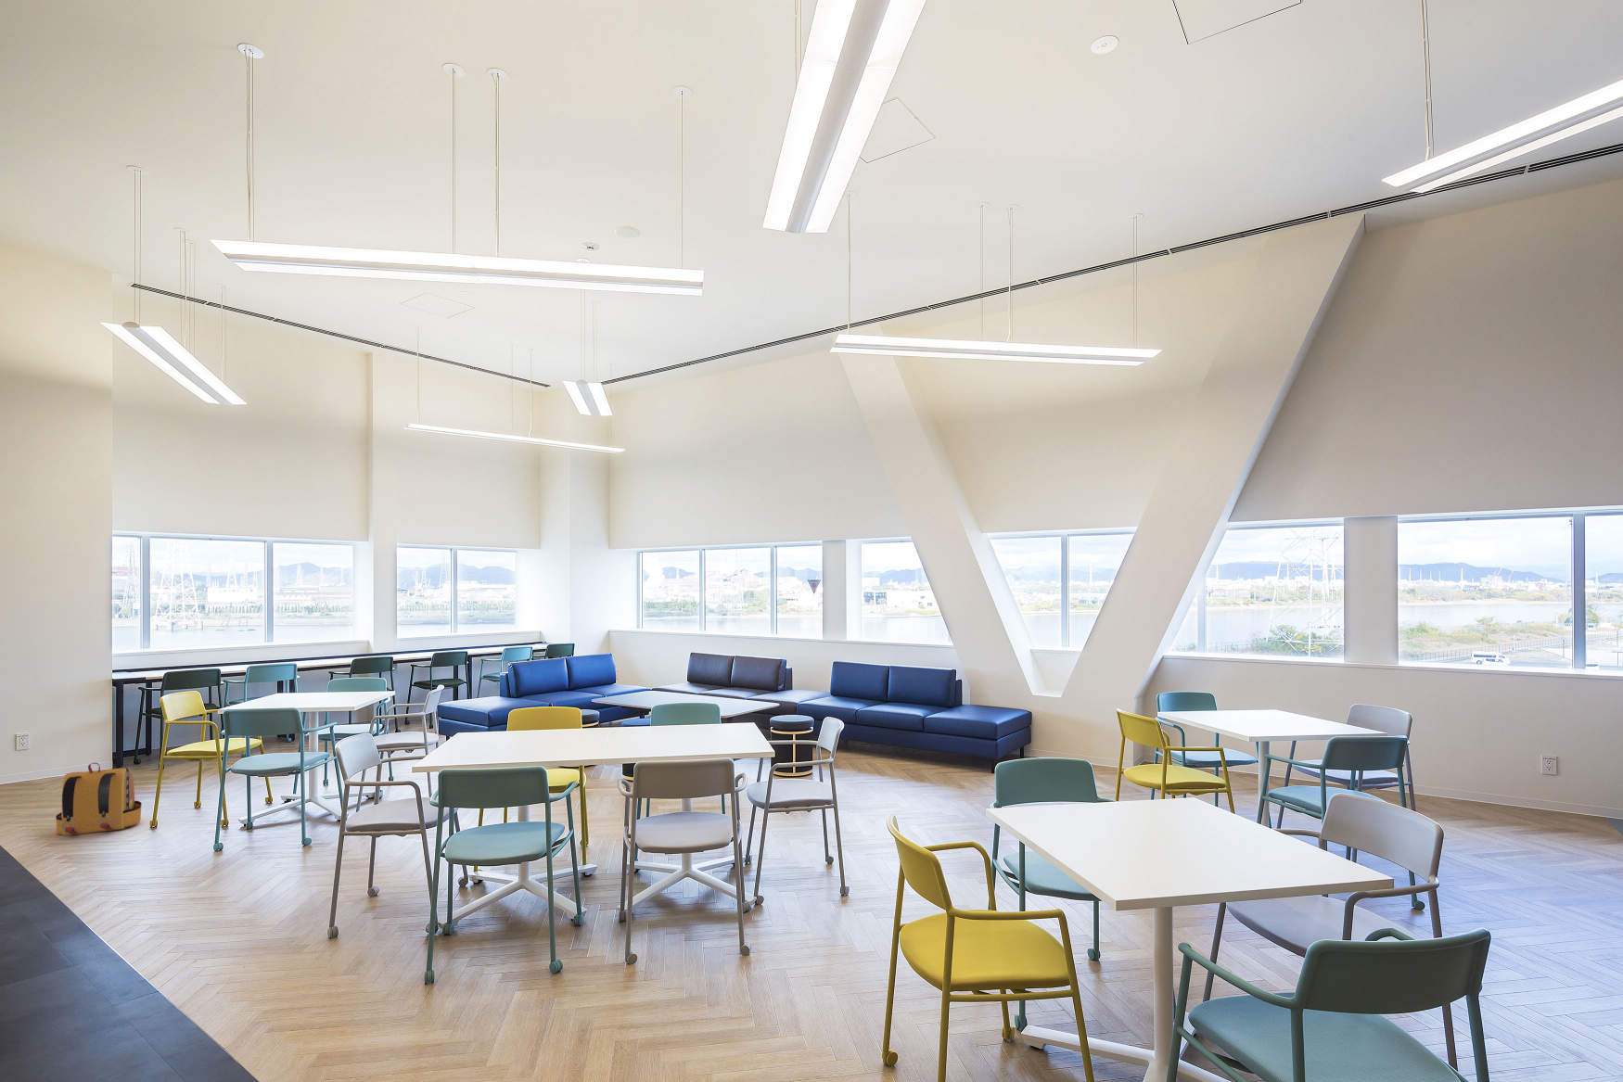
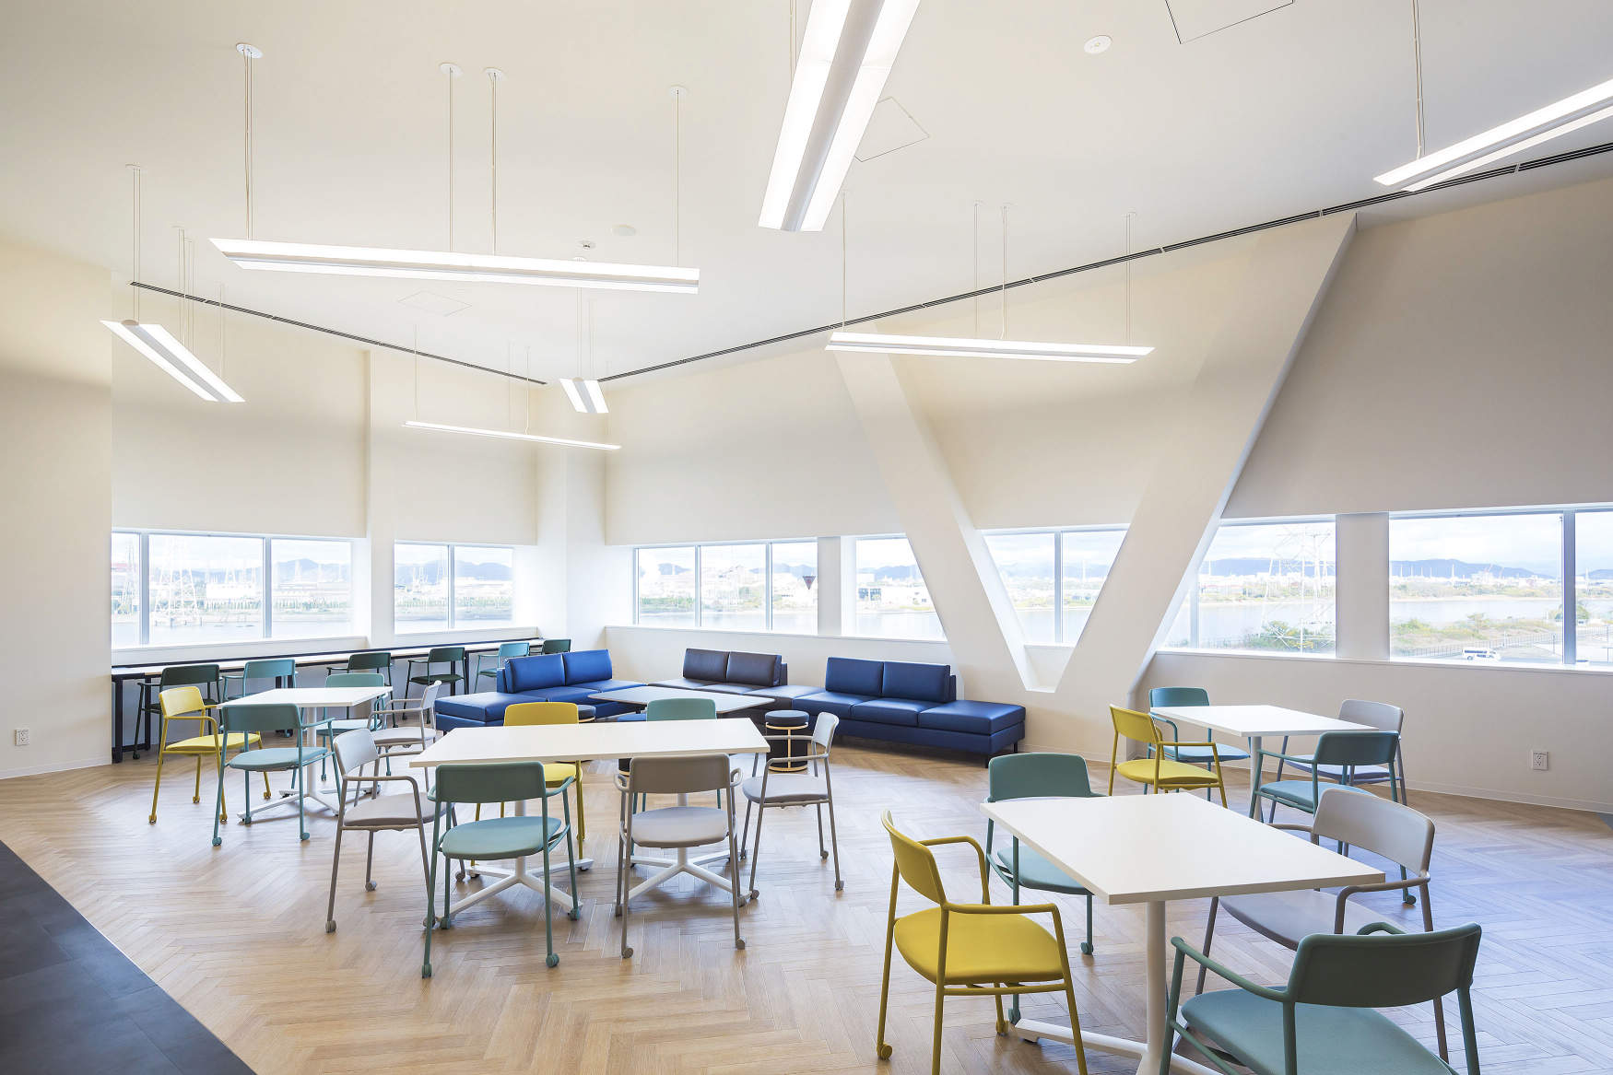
- backpack [54,762,142,837]
